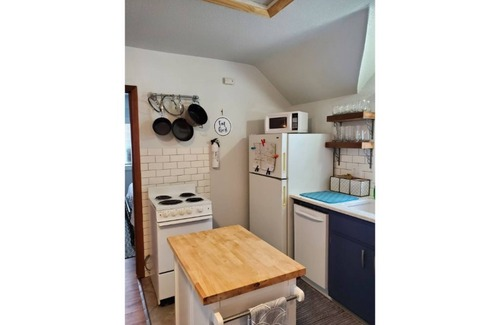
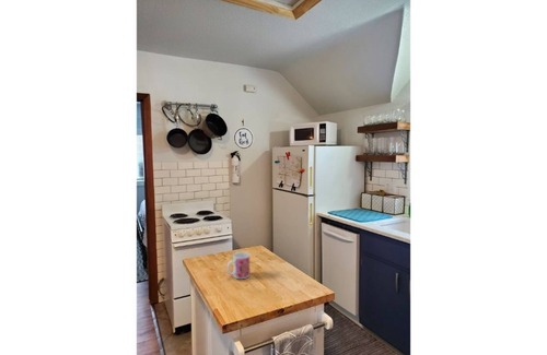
+ mug [225,251,251,280]
